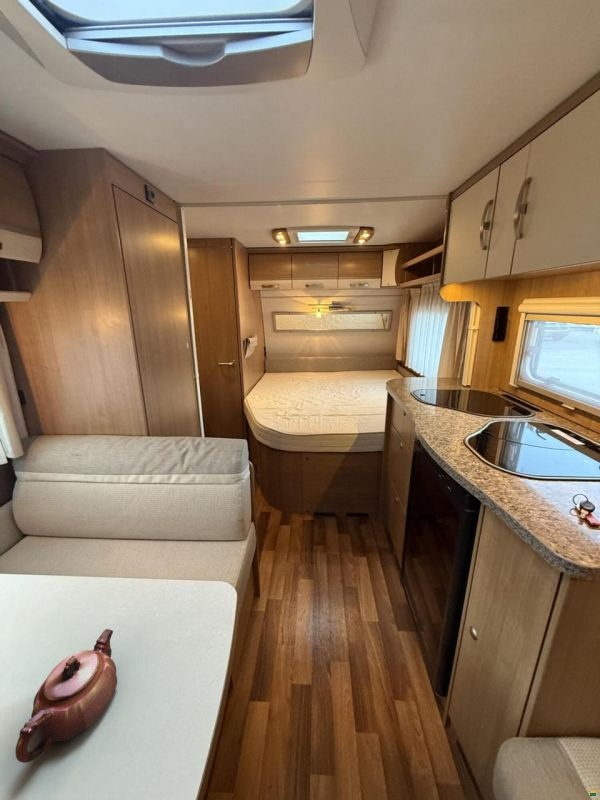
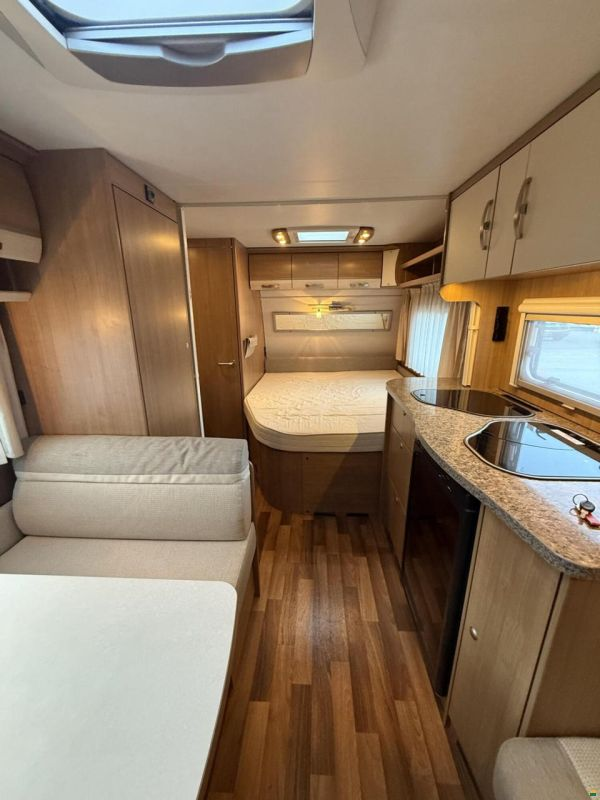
- teapot [14,628,118,764]
